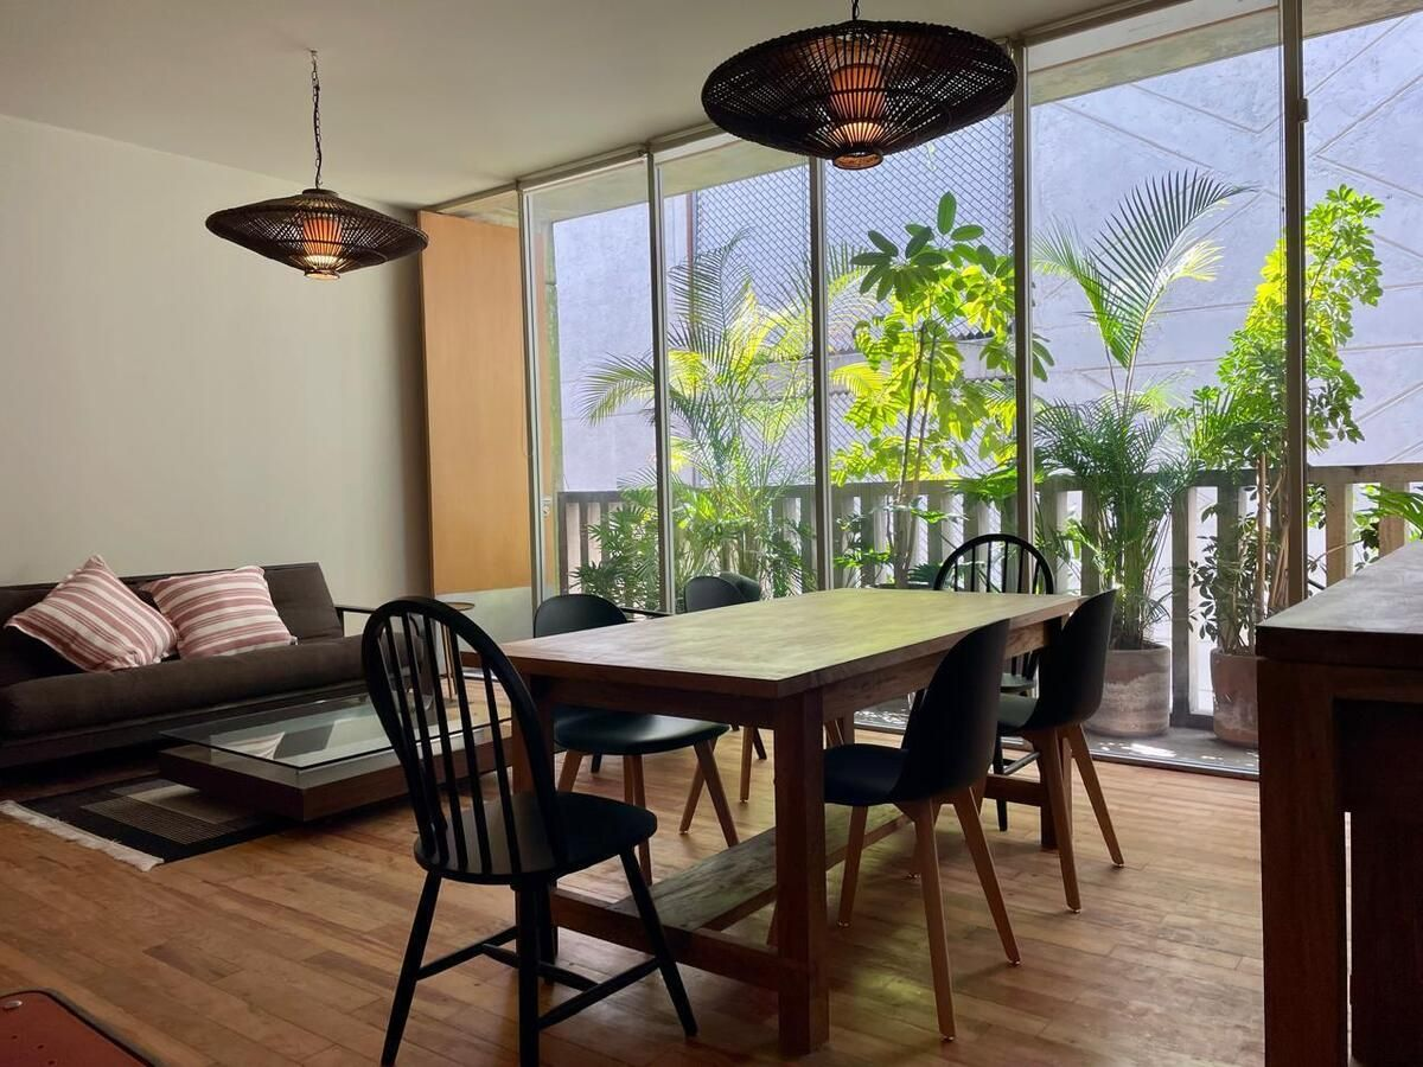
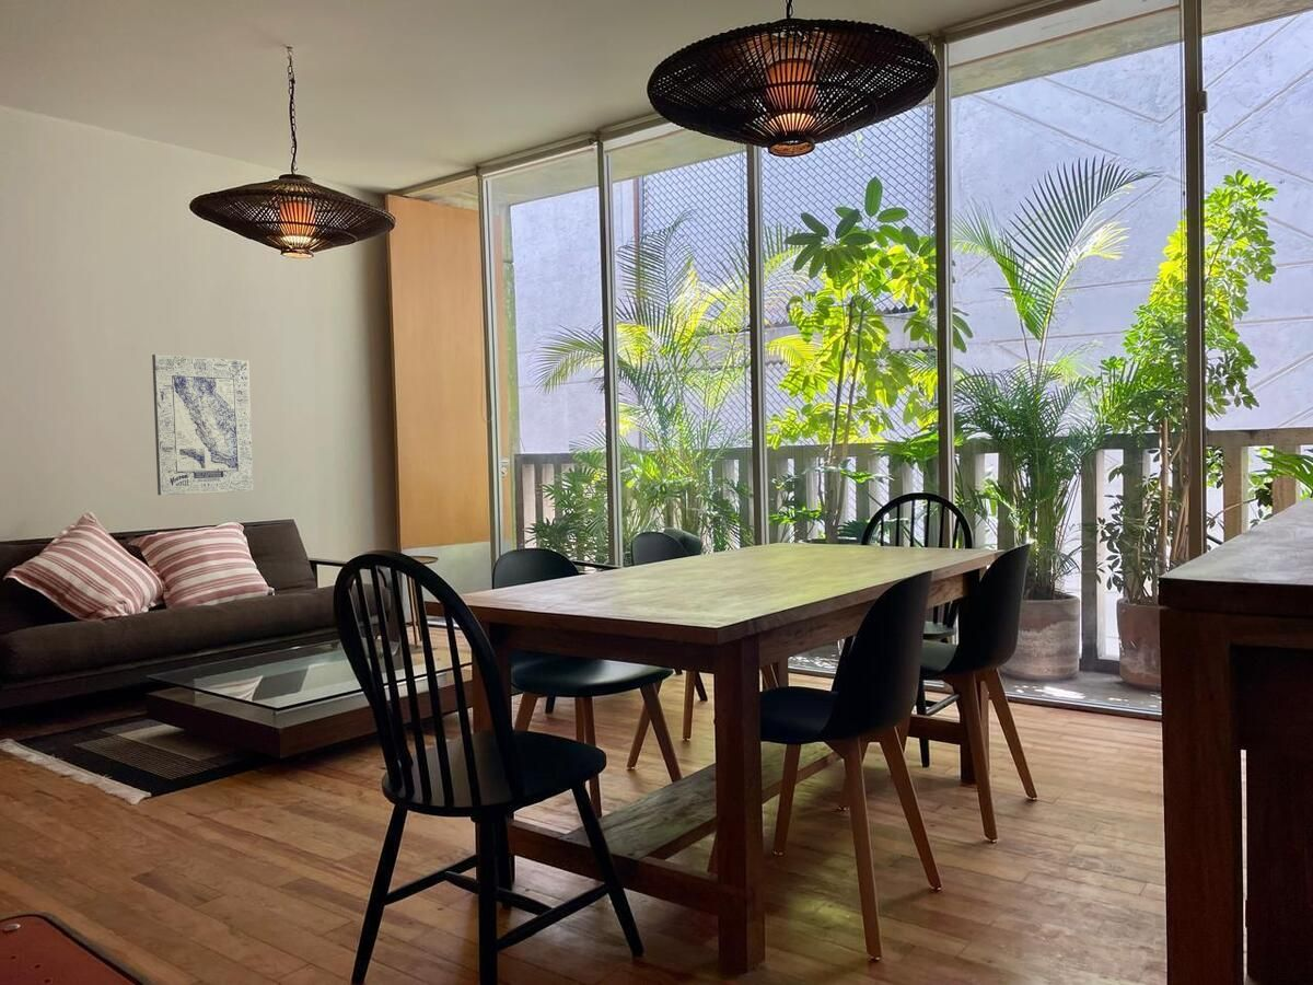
+ wall art [151,354,255,496]
